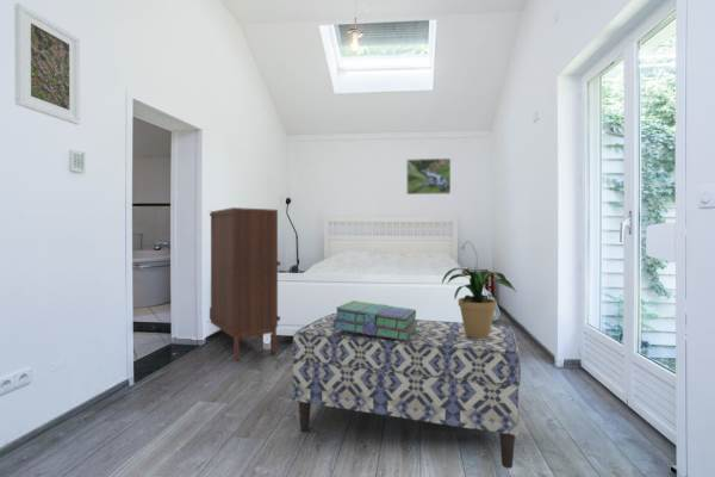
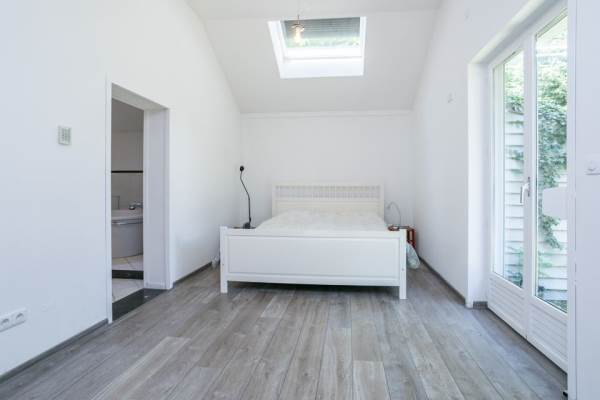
- bench [291,312,522,470]
- potted plant [441,267,517,337]
- shoe cabinet [209,206,281,361]
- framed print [405,157,452,196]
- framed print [13,2,81,125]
- stack of books [331,299,417,341]
